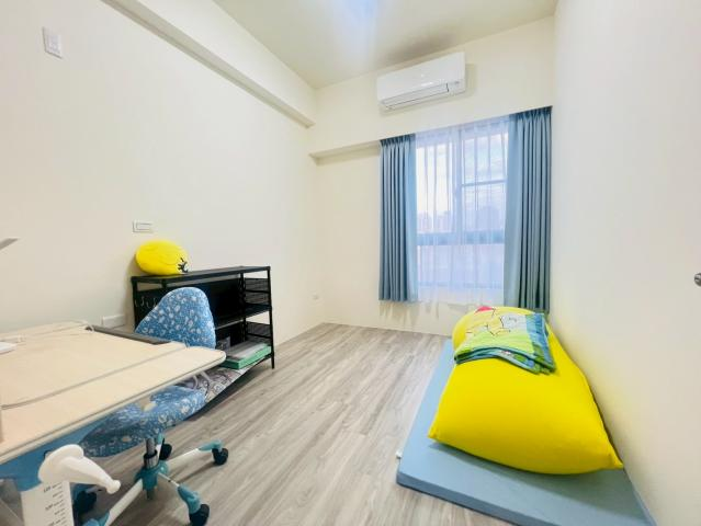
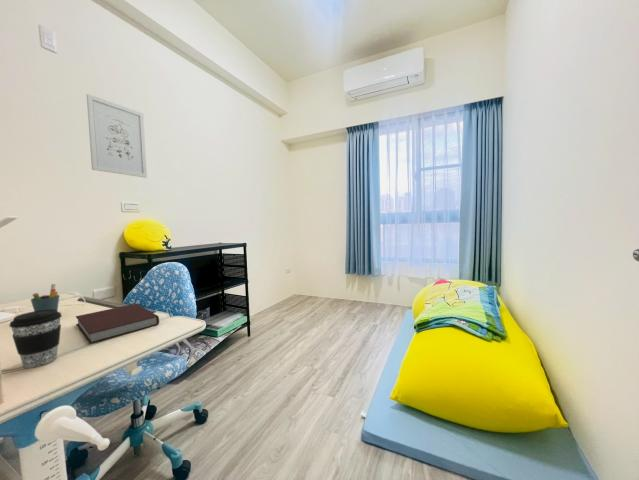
+ pen holder [30,283,60,311]
+ coffee cup [9,309,63,369]
+ wall art [86,93,148,179]
+ notebook [75,303,160,344]
